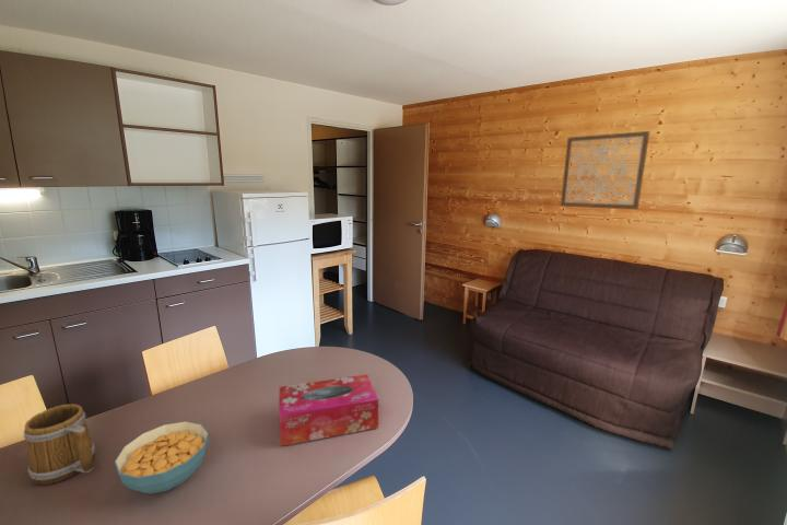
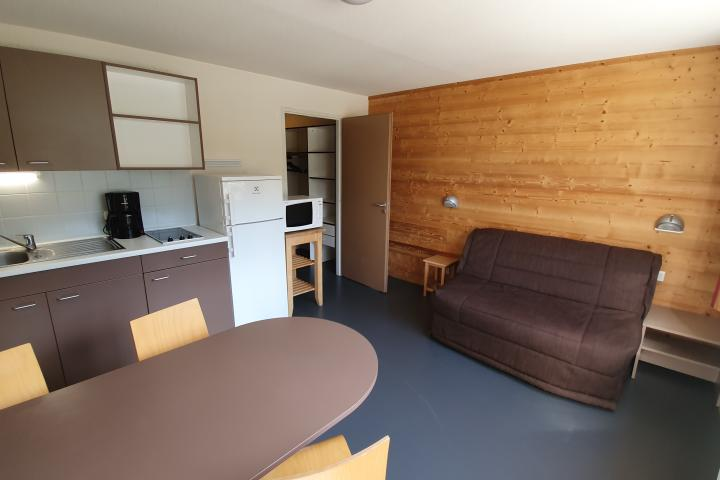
- tissue box [278,373,379,447]
- wall art [560,130,651,210]
- cereal bowl [114,420,210,495]
- mug [23,404,96,487]
